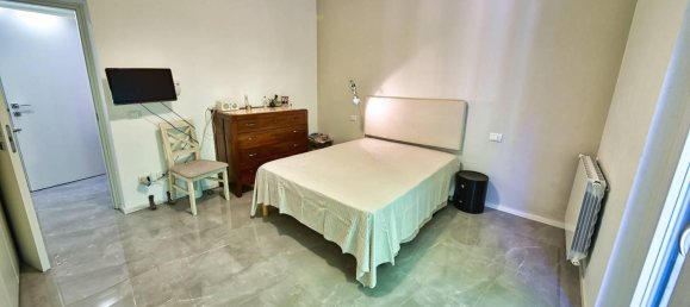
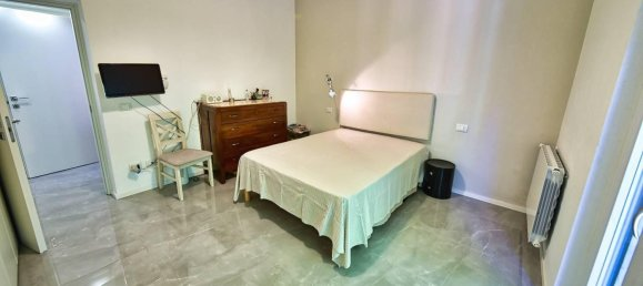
- boots [147,189,176,211]
